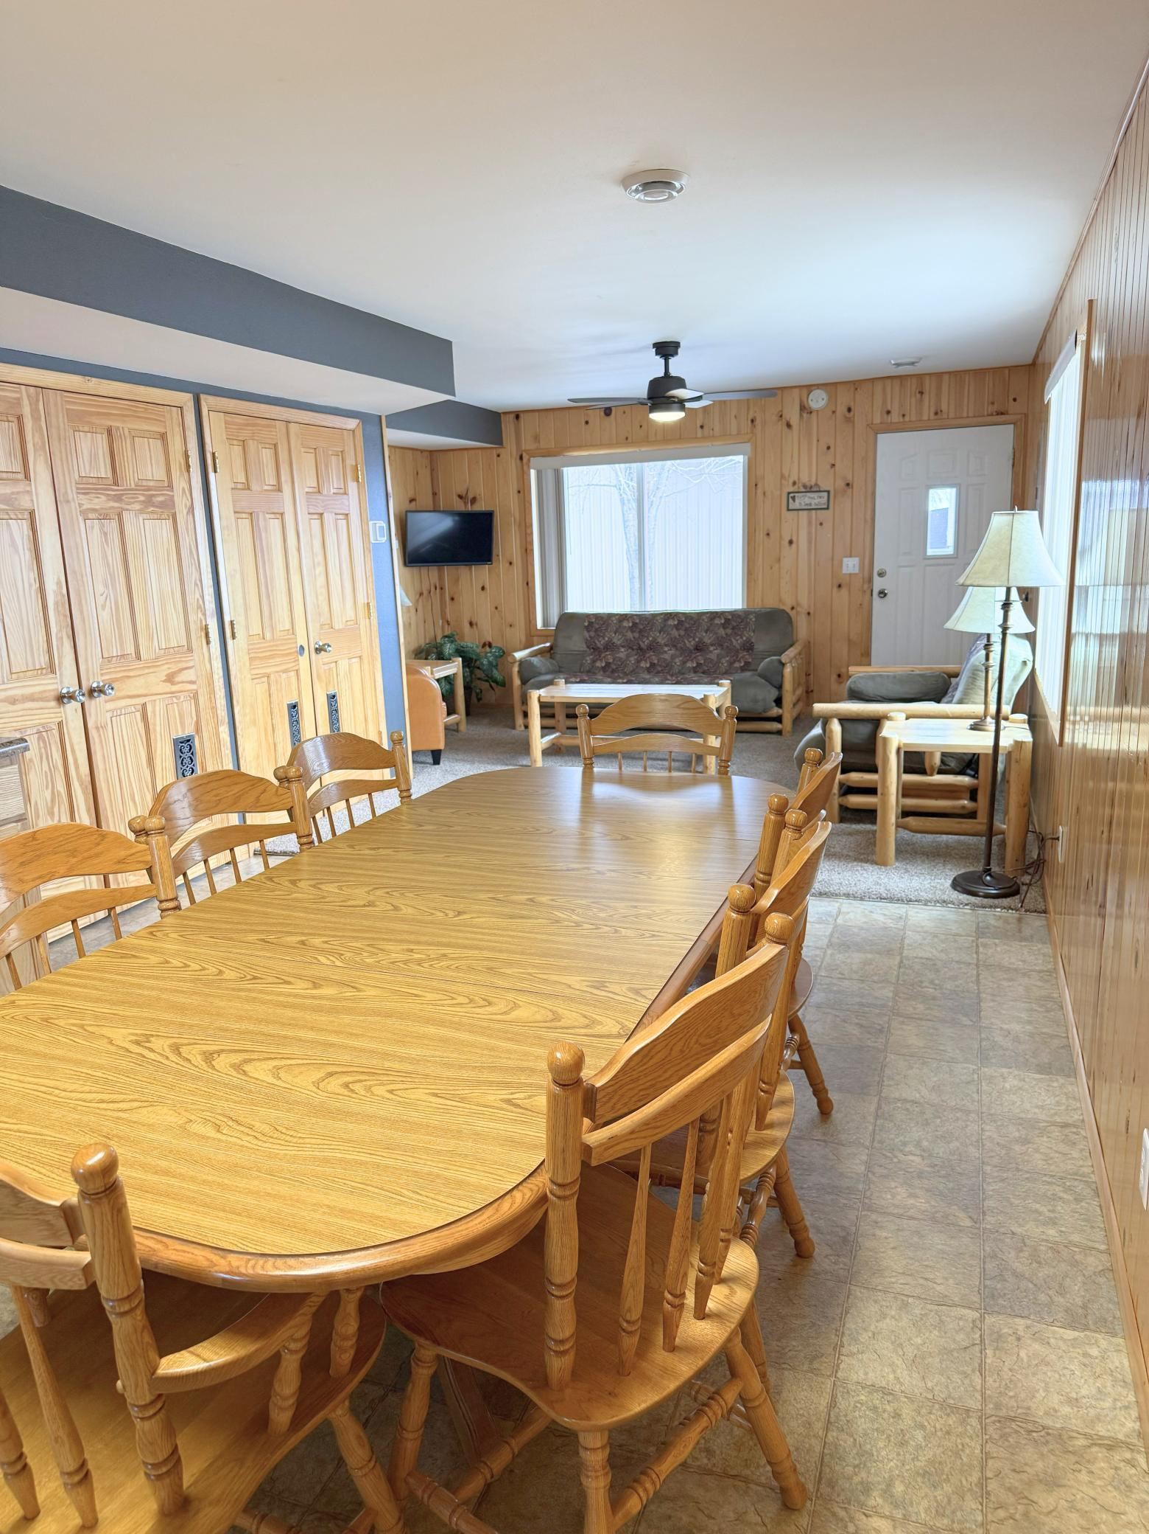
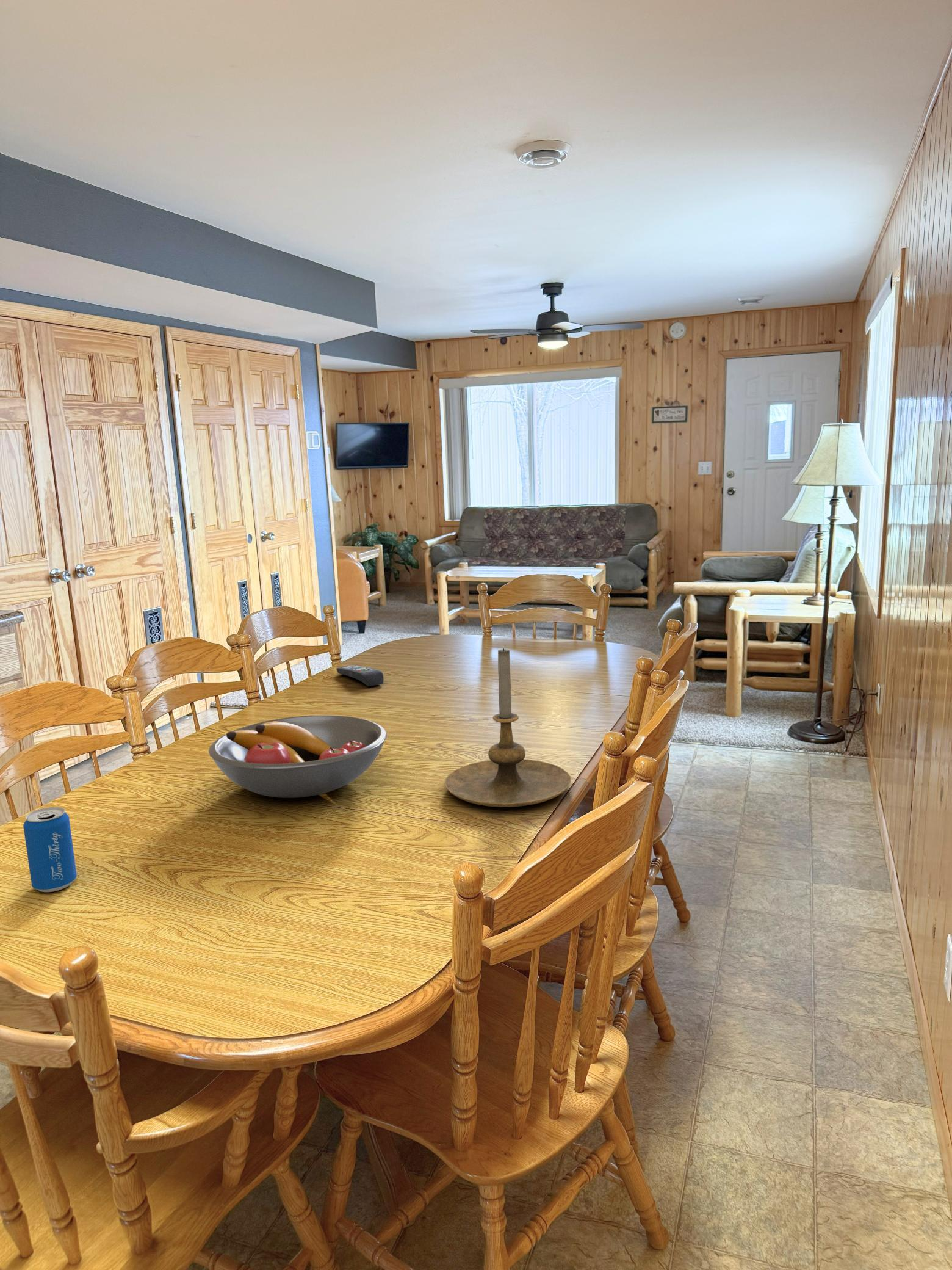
+ remote control [336,664,384,687]
+ fruit bowl [208,715,388,799]
+ beverage can [23,806,78,893]
+ candle holder [444,648,572,808]
